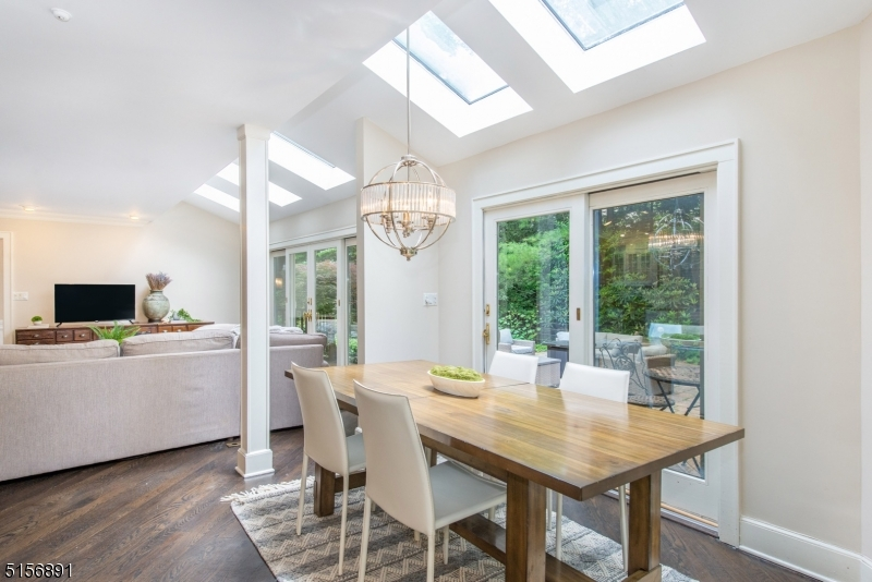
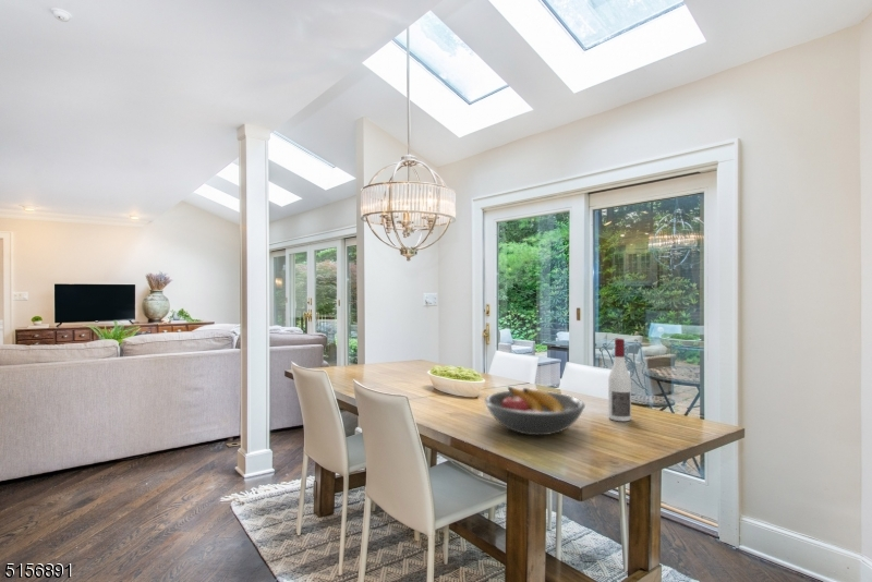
+ fruit bowl [483,386,586,436]
+ alcohol [607,338,632,422]
